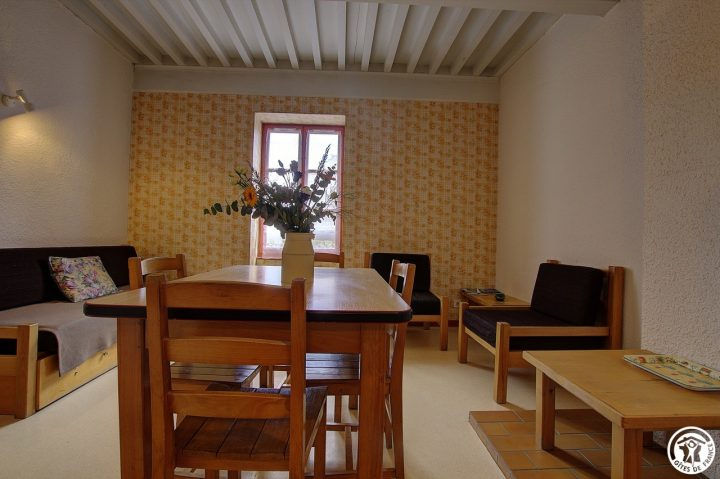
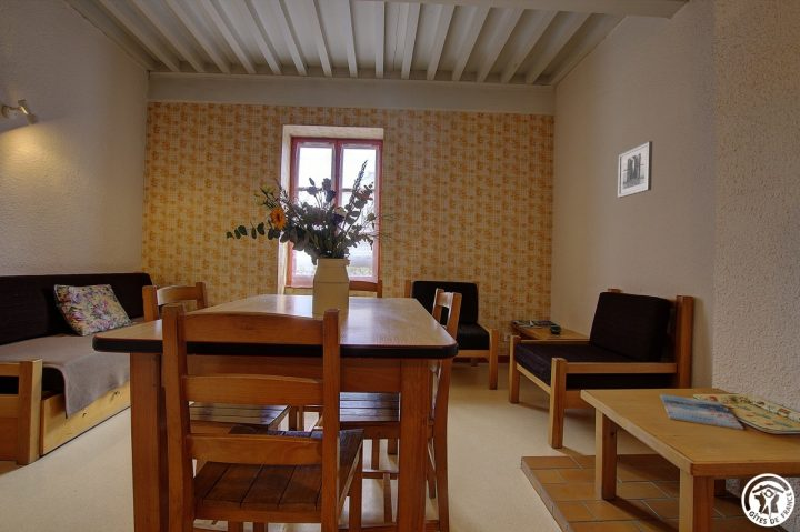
+ magazine [659,393,744,431]
+ wall art [617,140,653,199]
